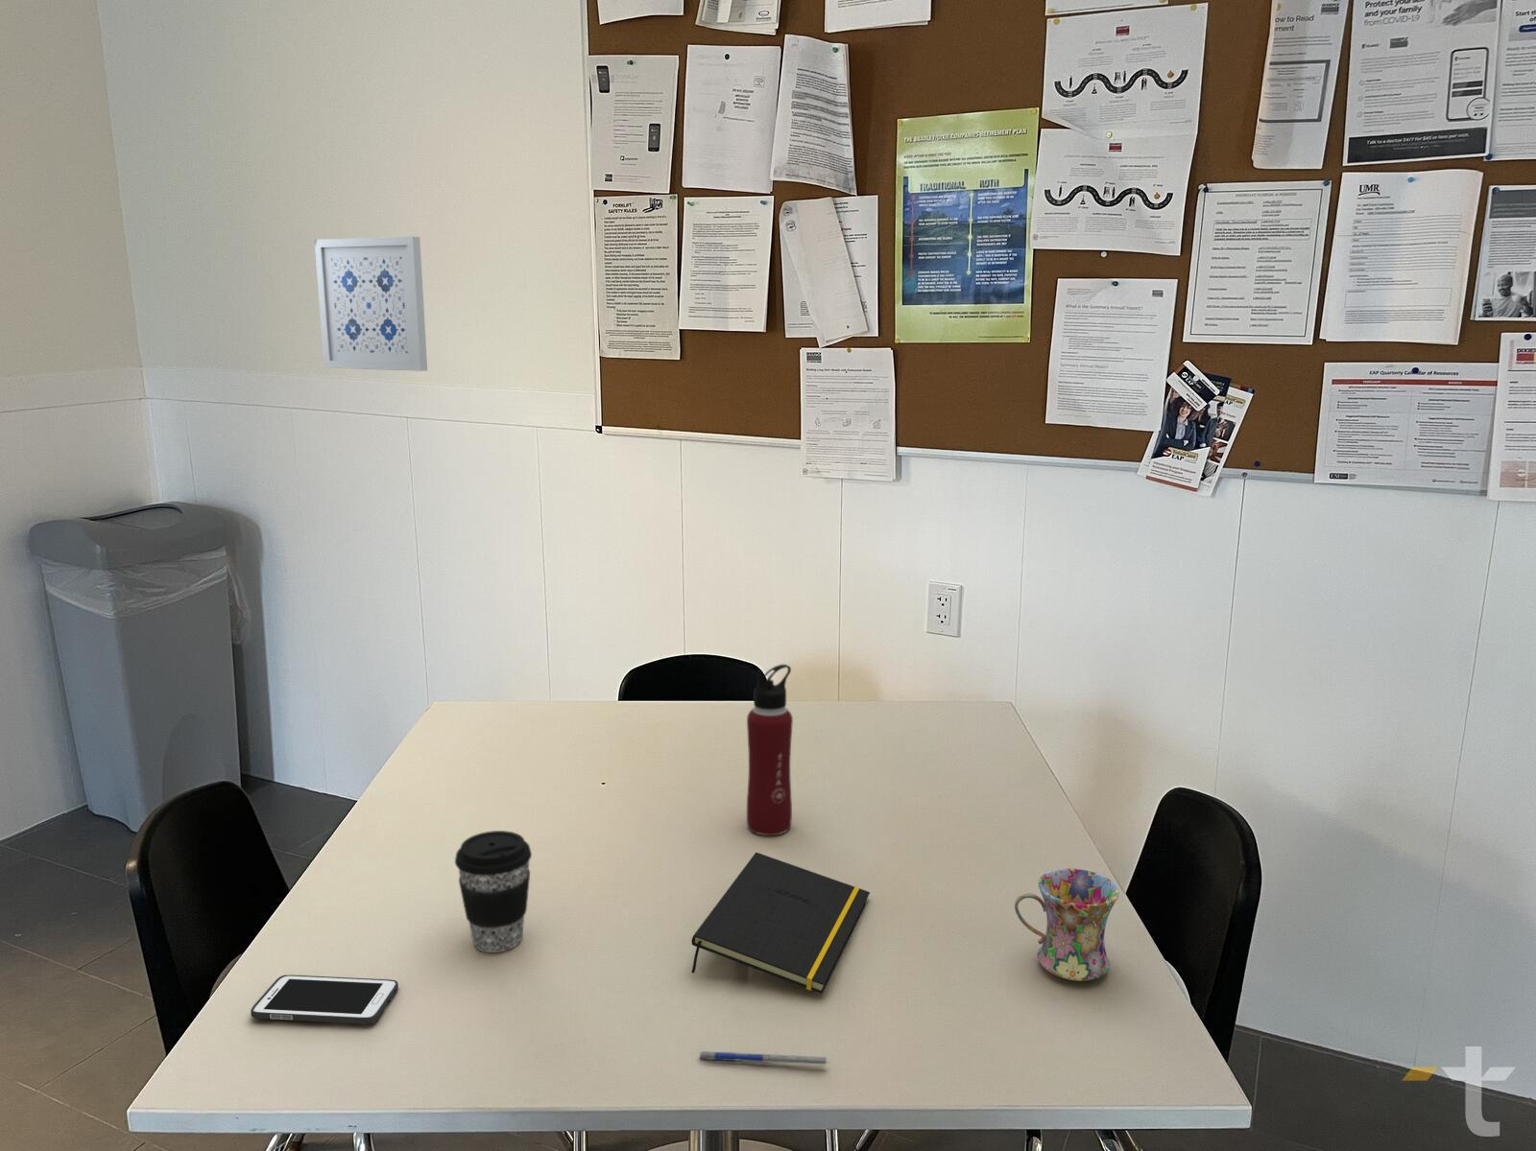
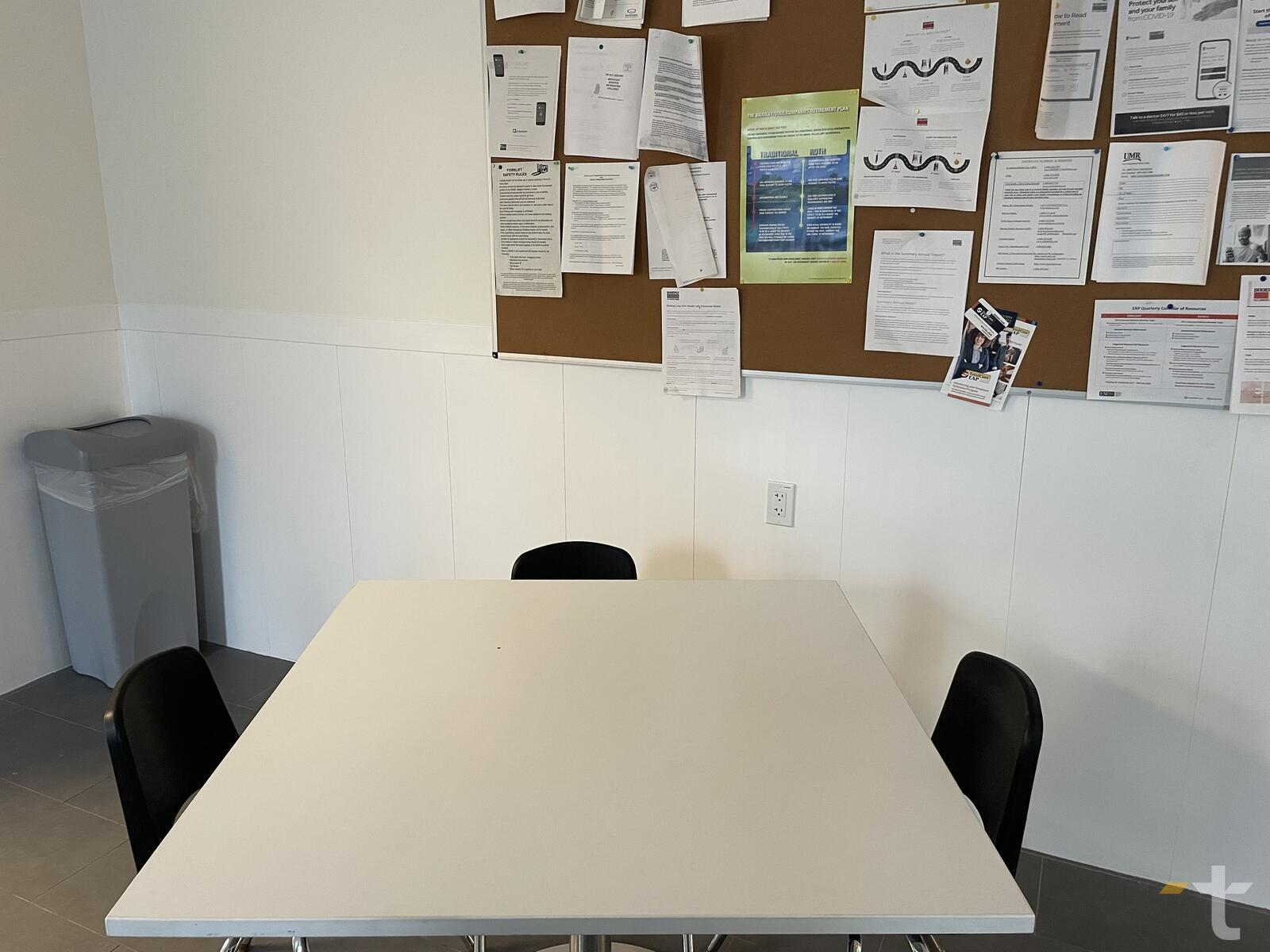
- wall art [314,236,428,372]
- notepad [691,851,871,995]
- pen [699,1051,831,1069]
- water bottle [746,663,793,837]
- cell phone [249,973,399,1025]
- mug [1014,867,1120,982]
- coffee cup [454,829,533,954]
